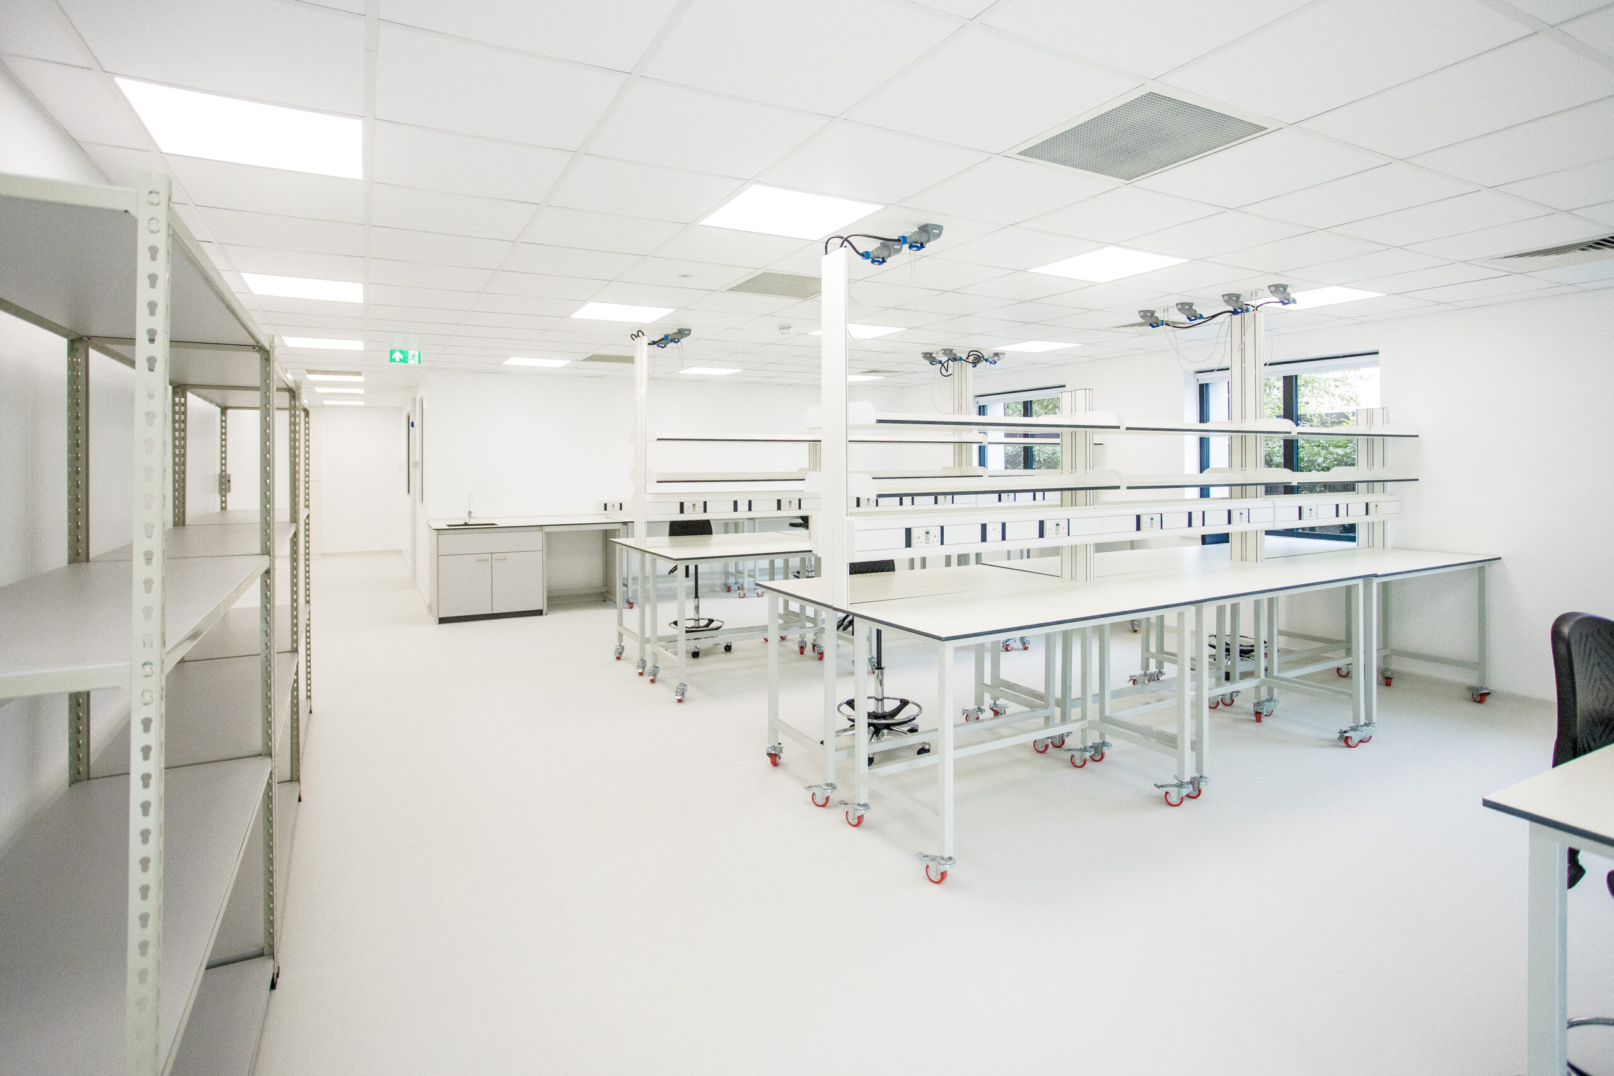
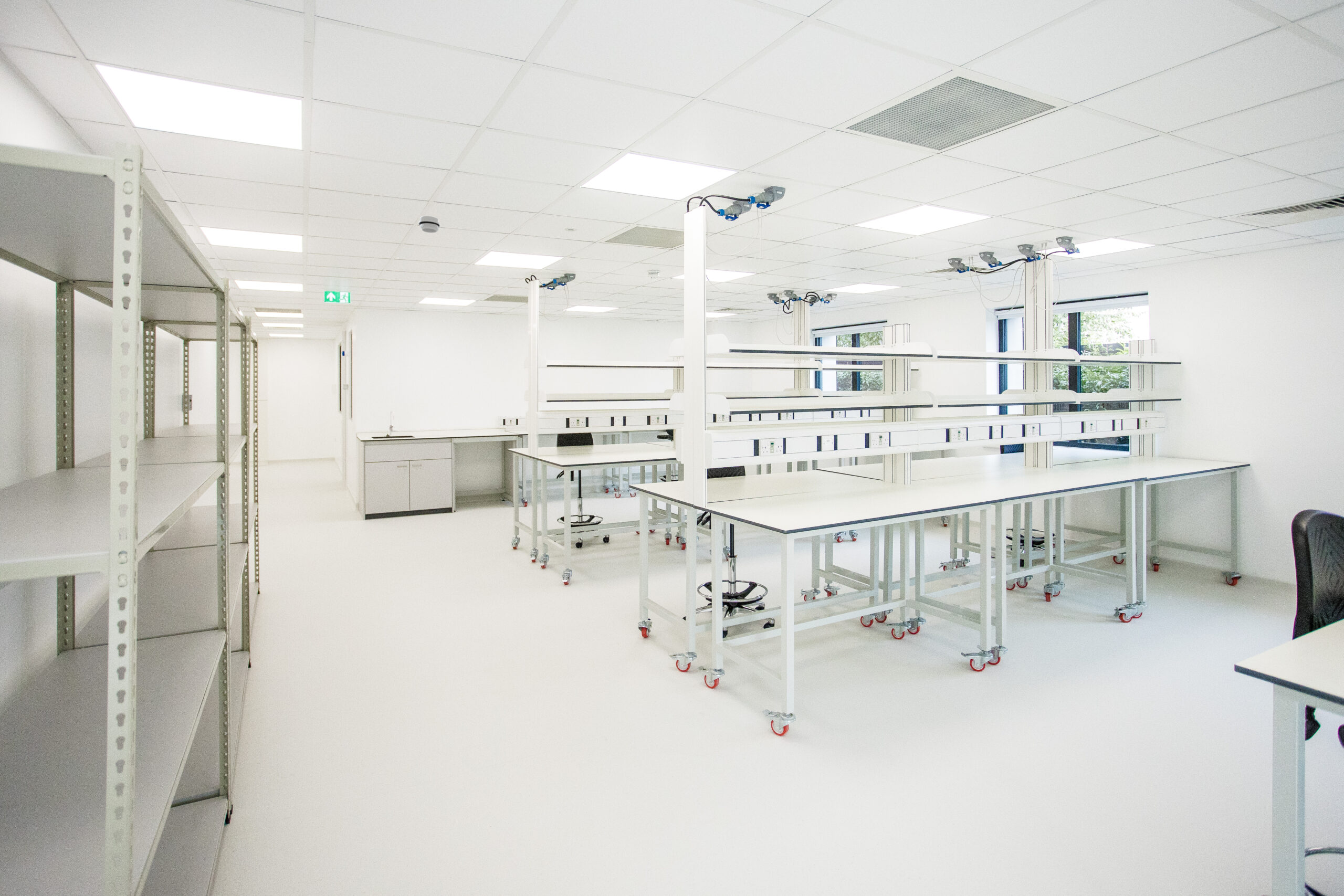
+ smoke detector [418,216,440,233]
